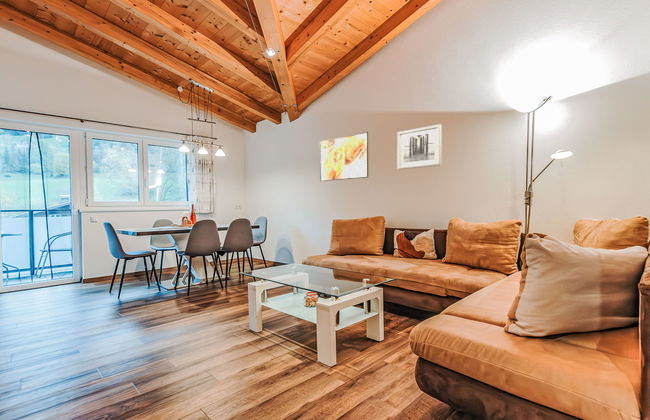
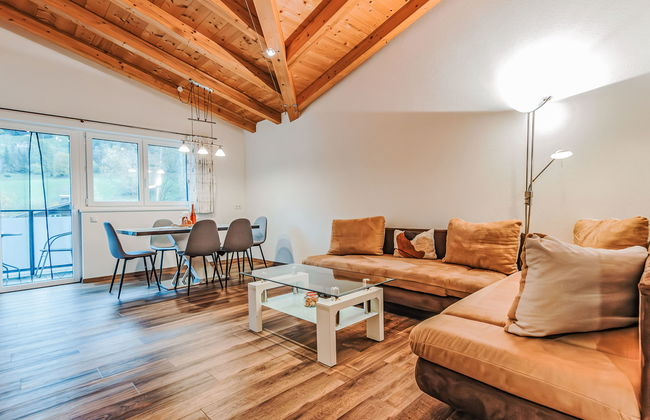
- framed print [319,131,369,182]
- wall art [396,123,443,170]
